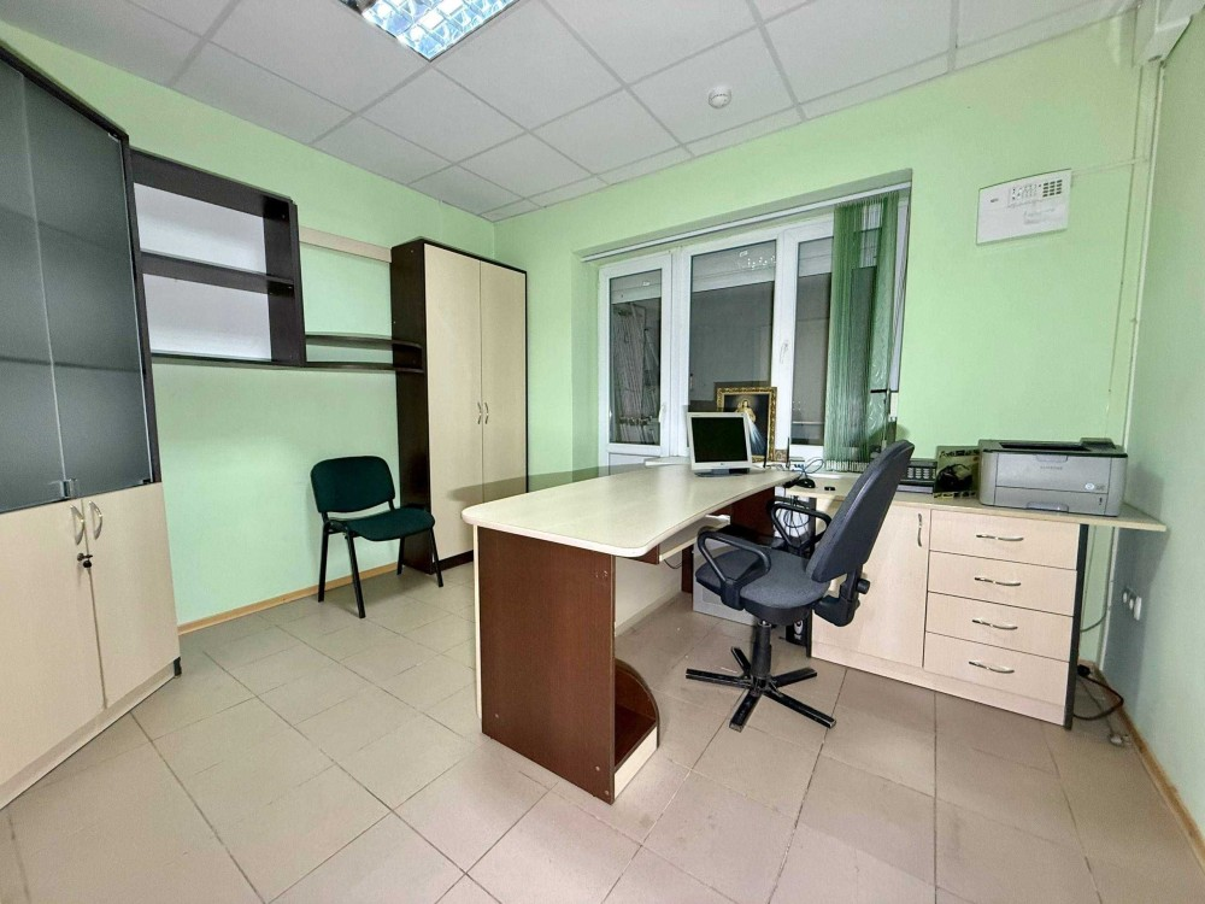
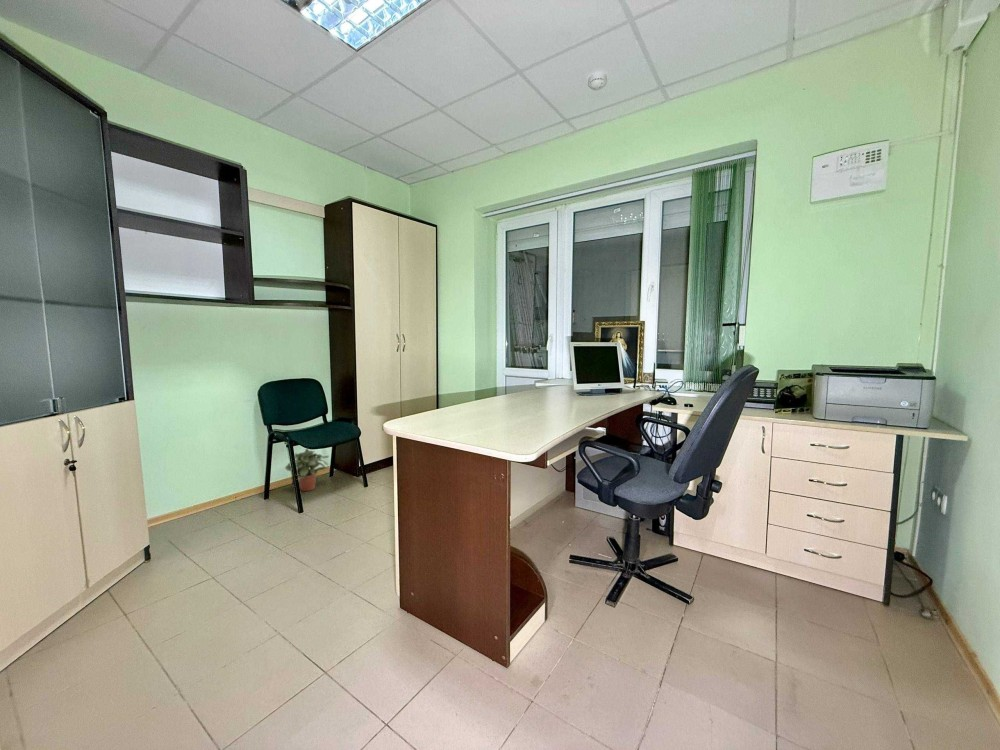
+ potted plant [284,448,330,492]
